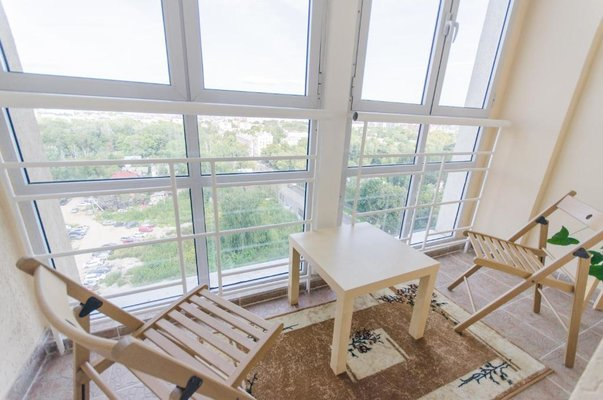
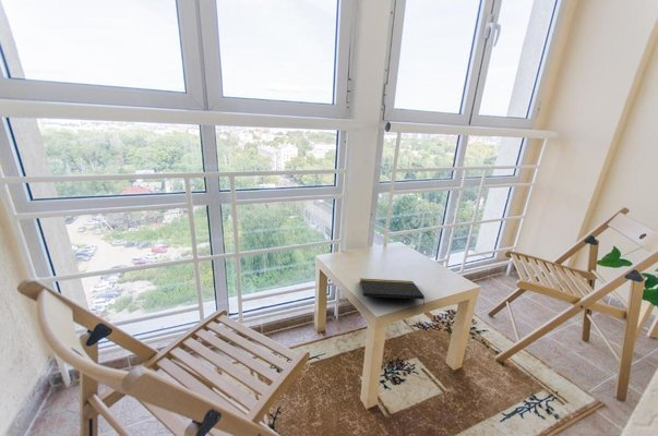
+ notepad [359,278,426,306]
